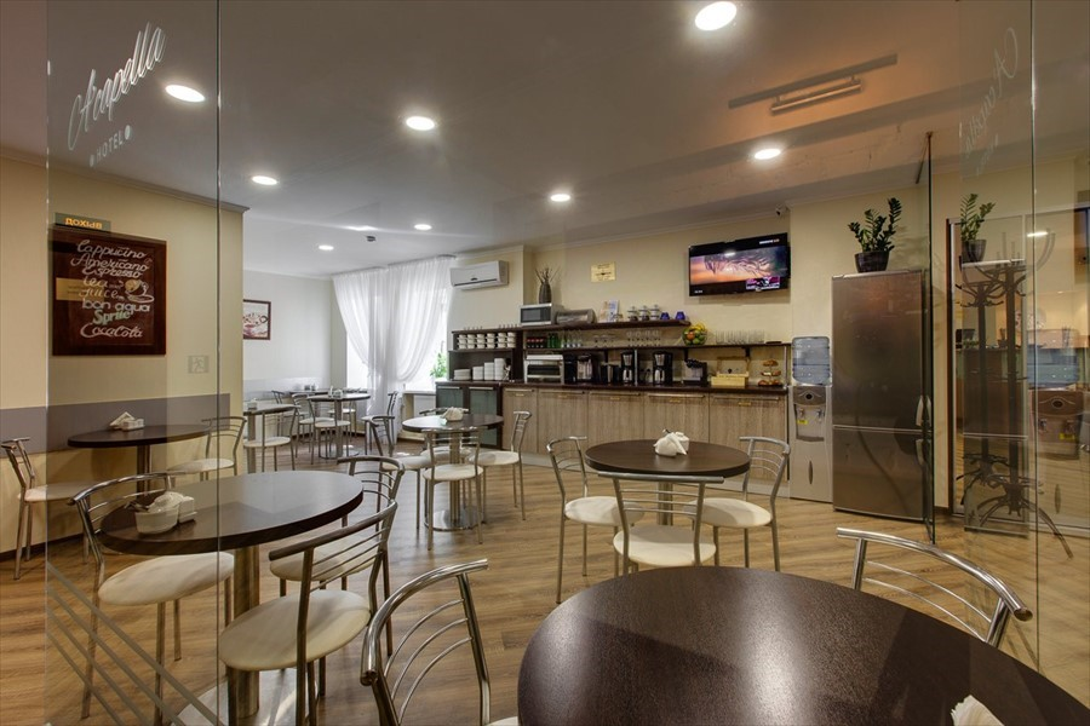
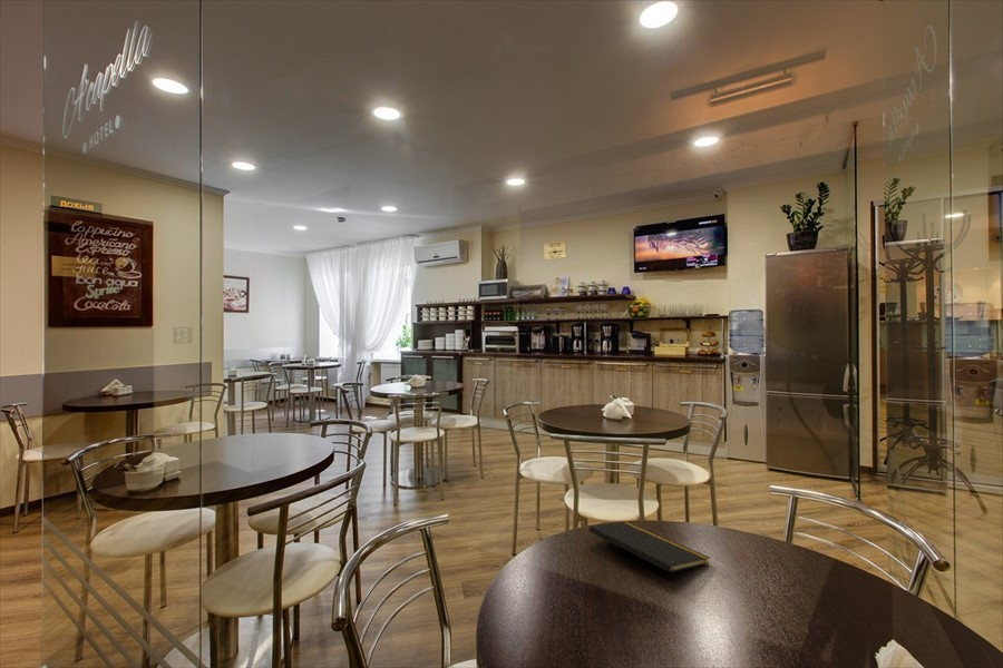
+ notepad [588,521,711,590]
